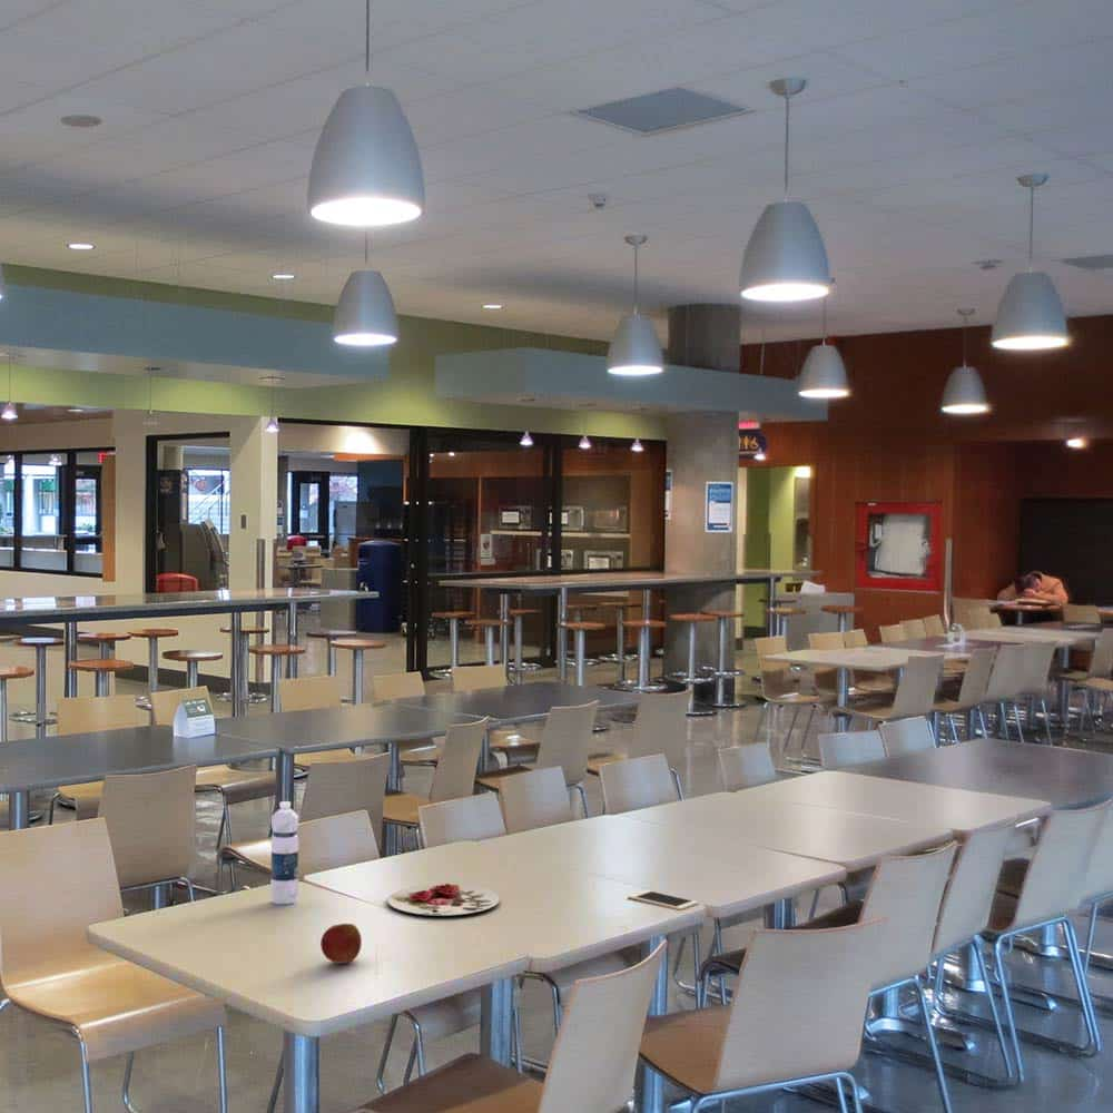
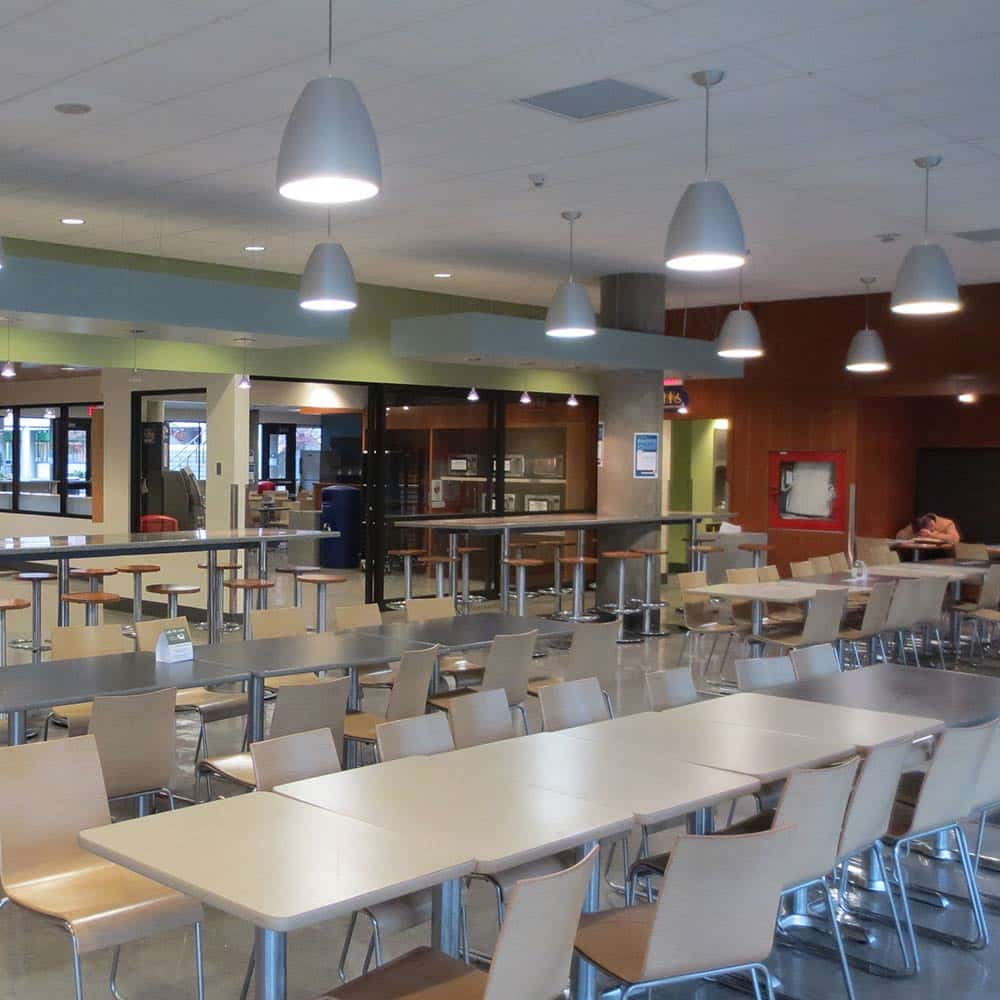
- water bottle [269,800,299,905]
- cell phone [627,889,699,910]
- apple [319,923,363,965]
- plate [386,883,501,917]
